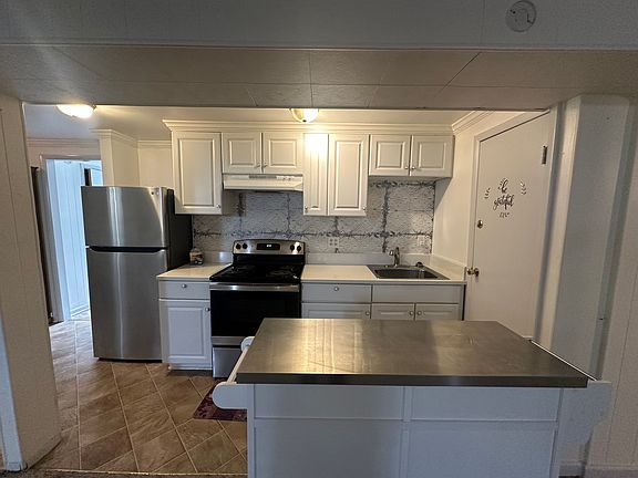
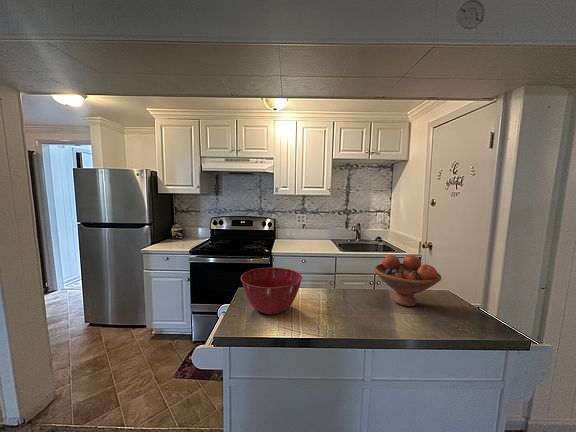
+ mixing bowl [240,267,303,315]
+ fruit bowl [373,254,442,307]
